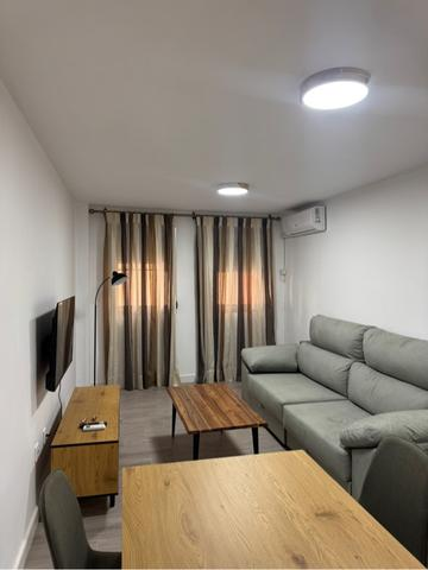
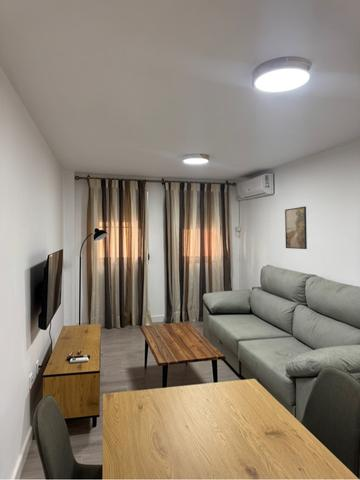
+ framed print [284,206,308,250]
